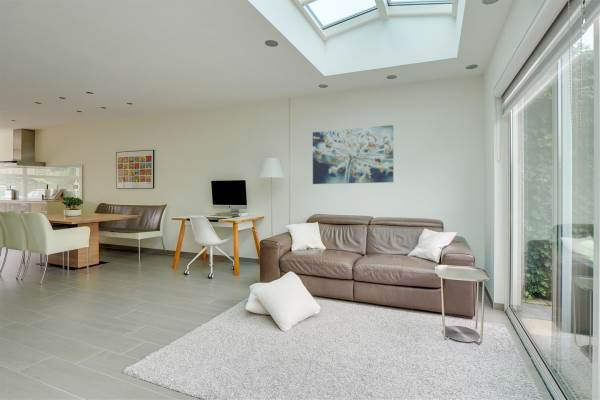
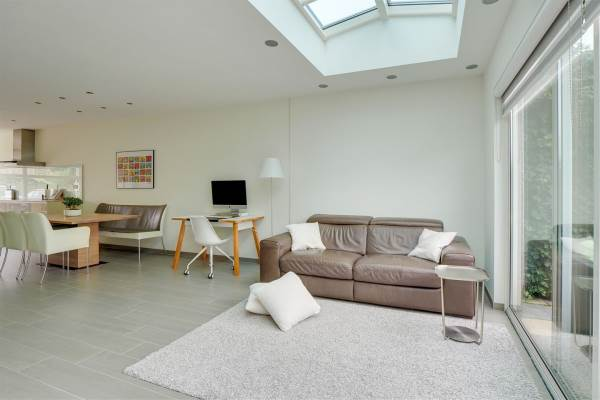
- wall art [312,124,394,185]
